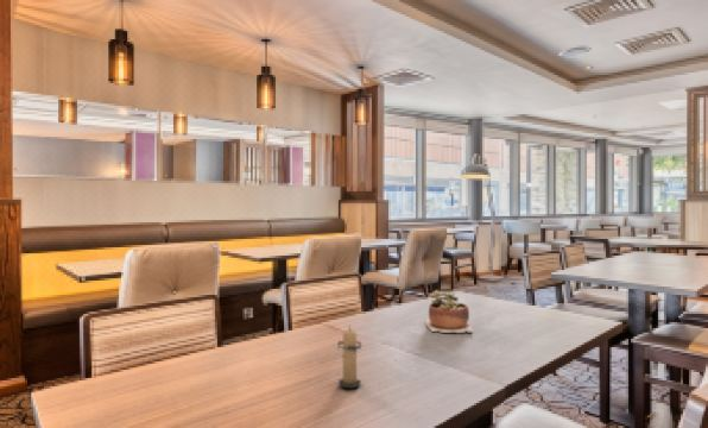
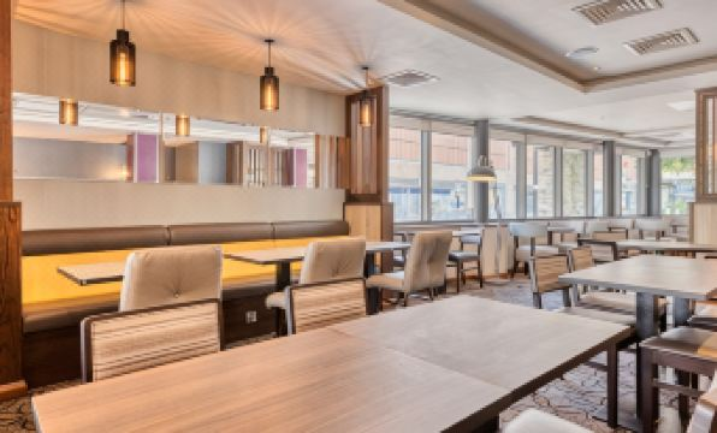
- candle [336,323,364,389]
- succulent plant [424,289,474,334]
